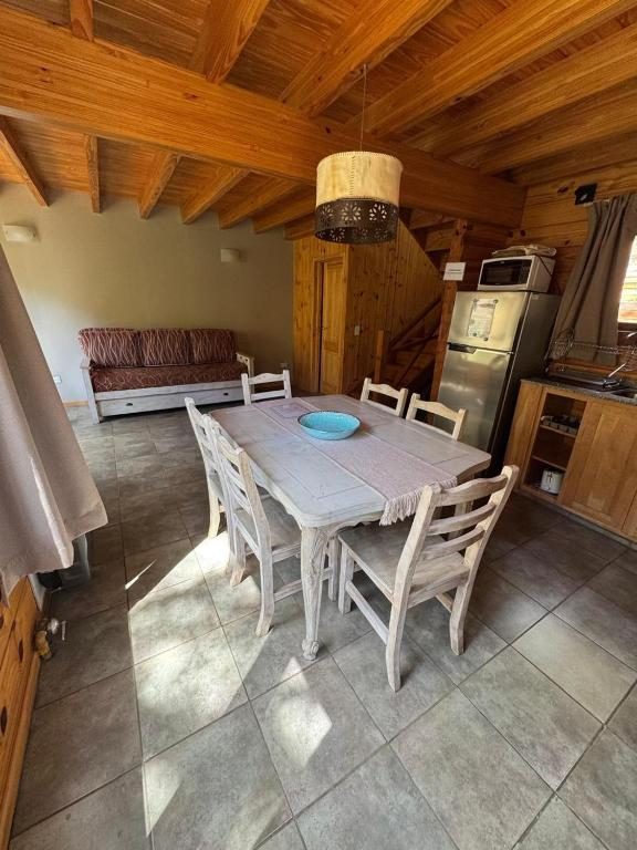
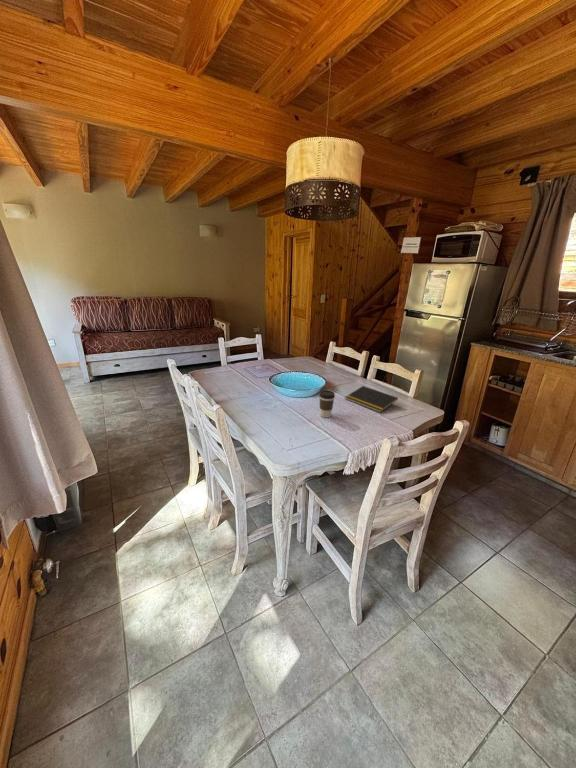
+ notepad [345,385,399,414]
+ coffee cup [318,389,336,419]
